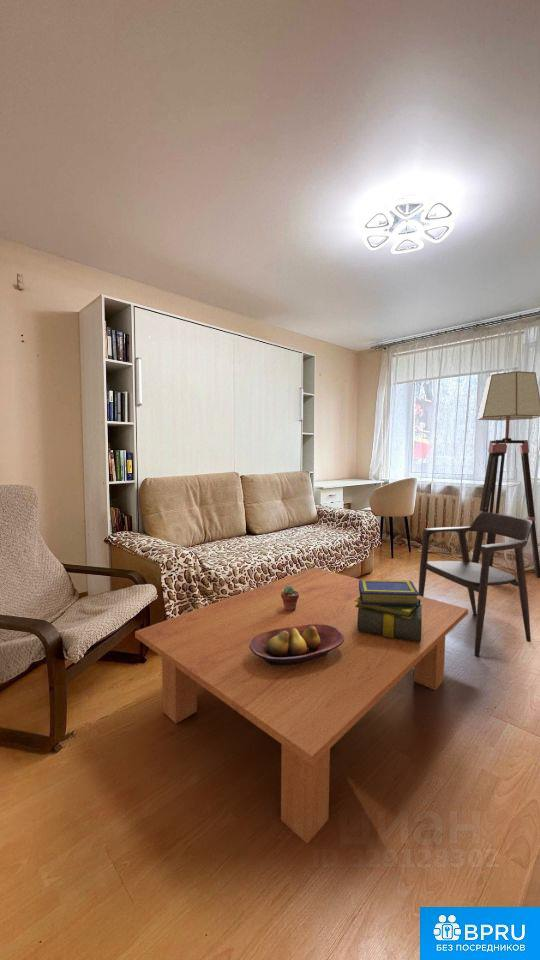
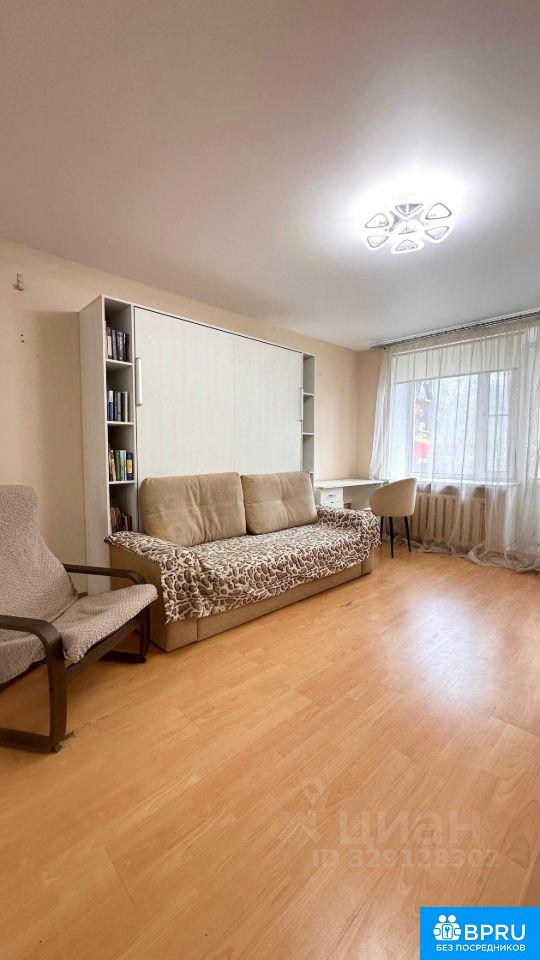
- fruit bowl [249,624,344,666]
- potted succulent [281,586,299,612]
- coffee table [134,566,469,845]
- armchair [417,512,532,657]
- stack of books [355,578,422,642]
- floor lamp [471,370,540,579]
